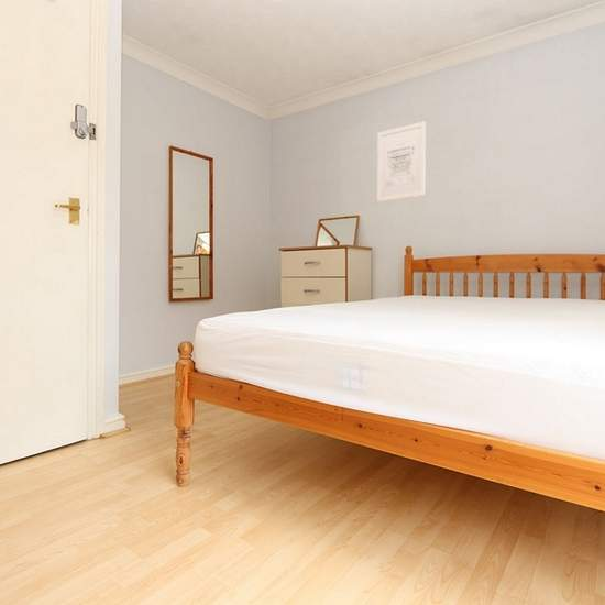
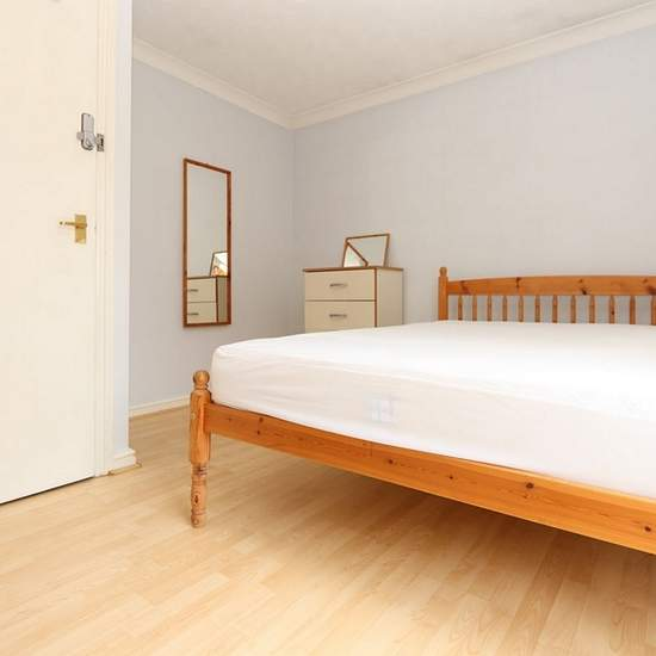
- wall art [376,120,427,202]
